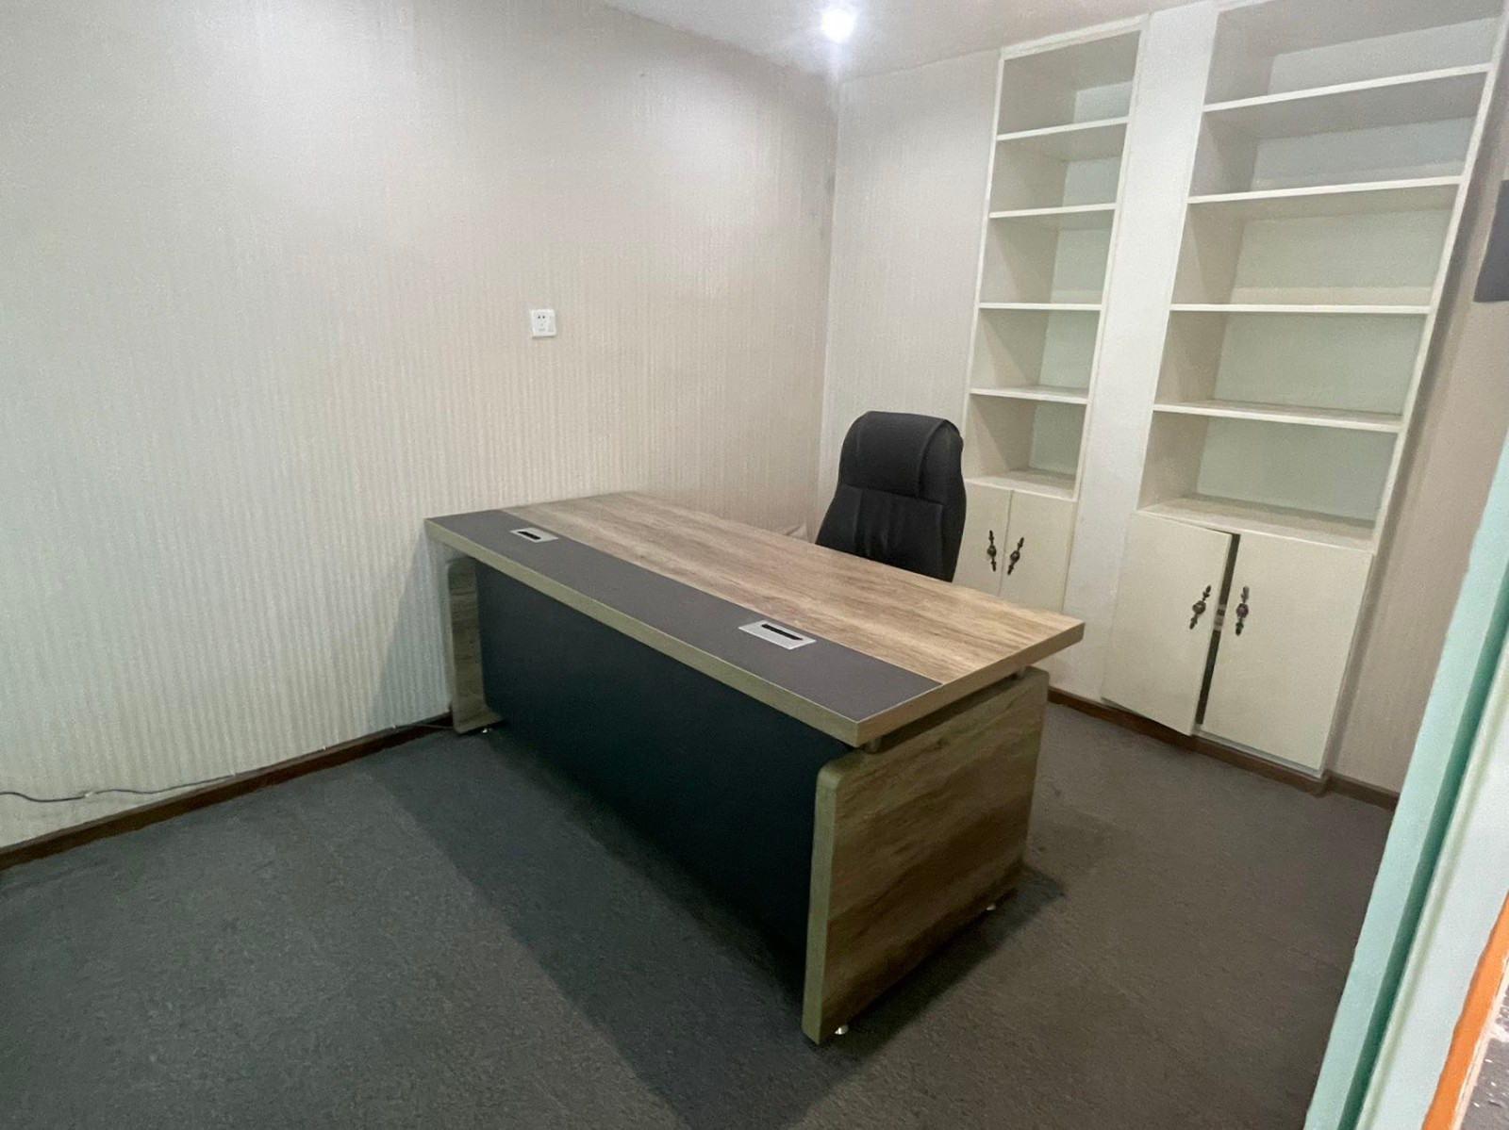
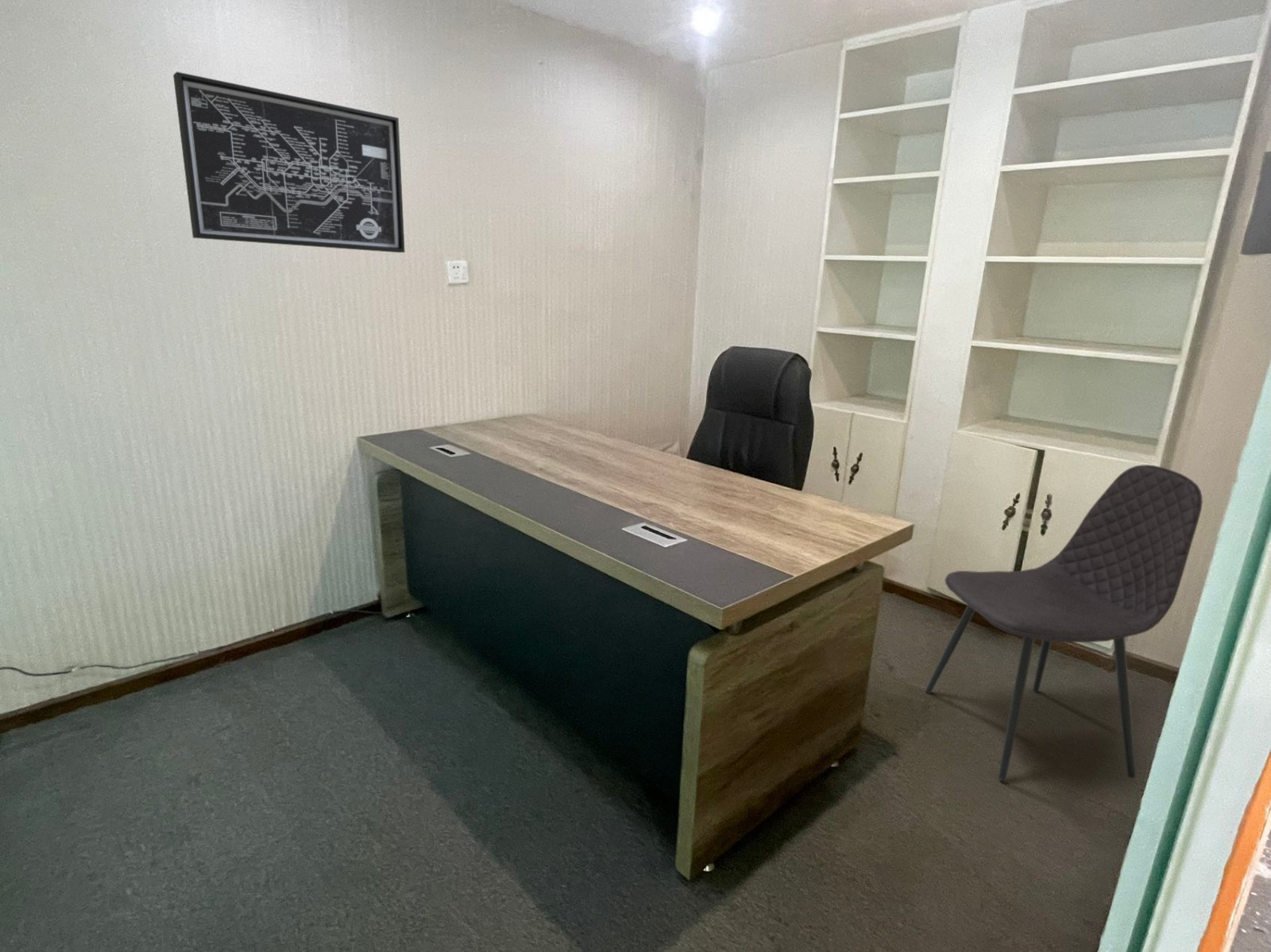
+ wall art [172,71,406,253]
+ chair [925,464,1203,781]
